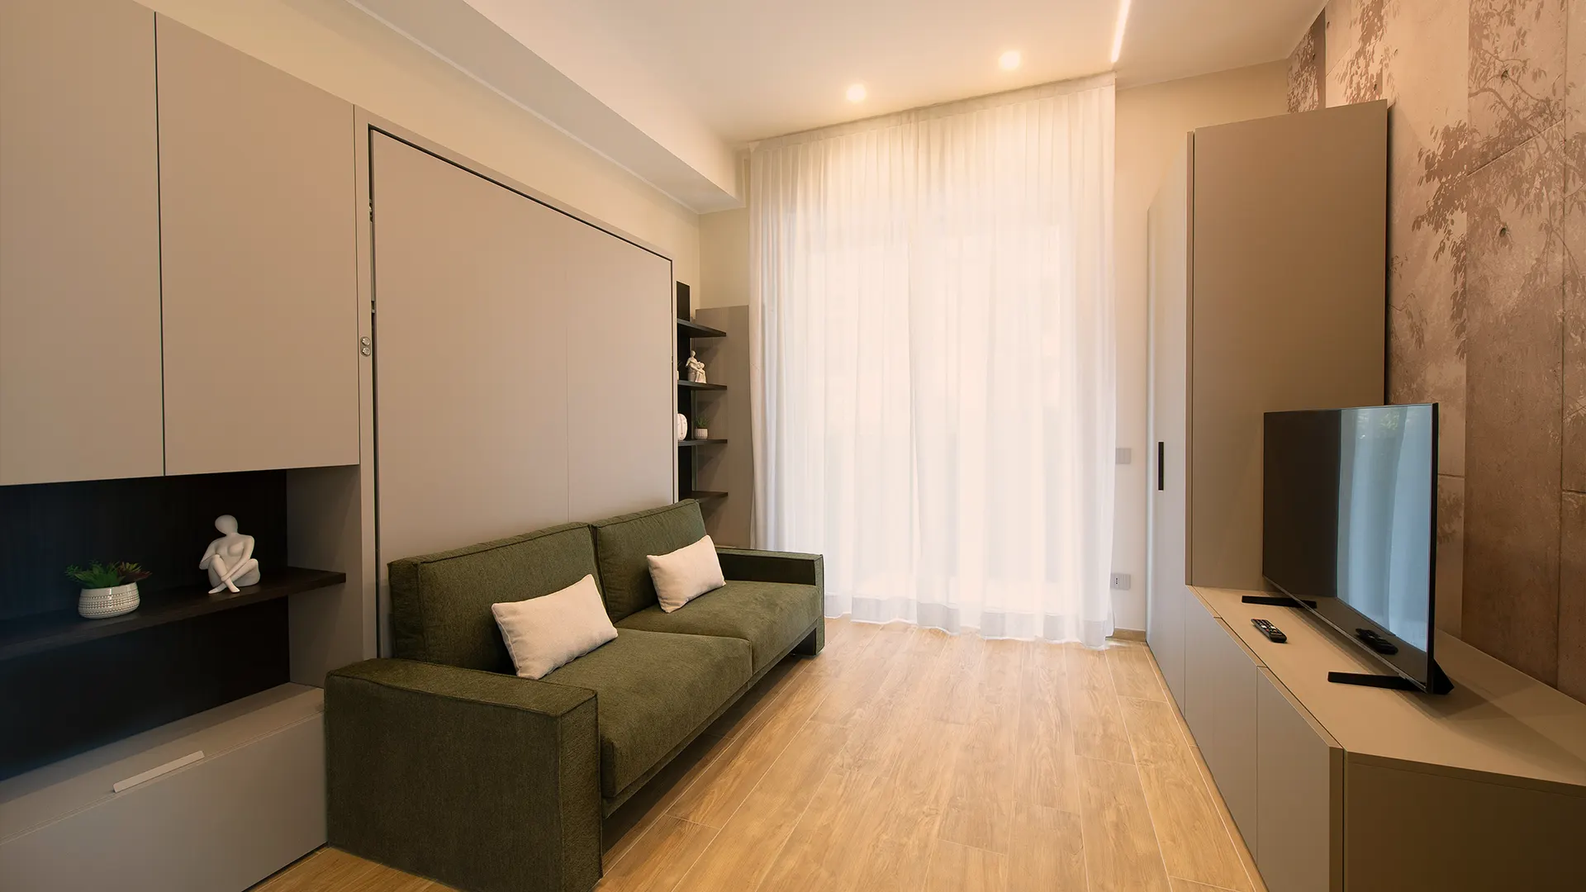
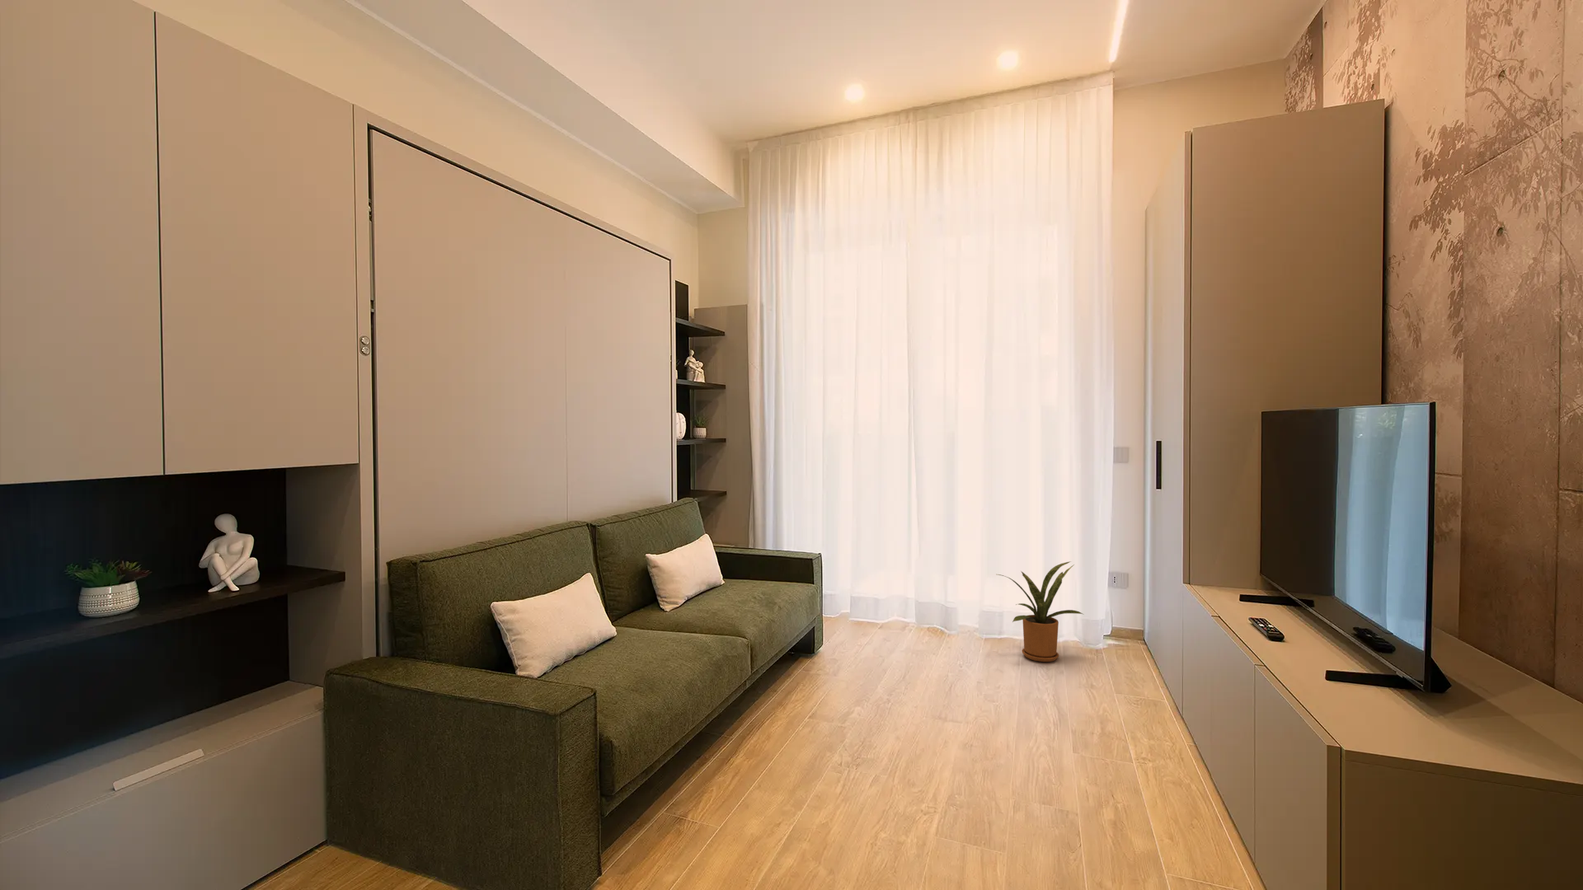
+ house plant [997,561,1084,663]
